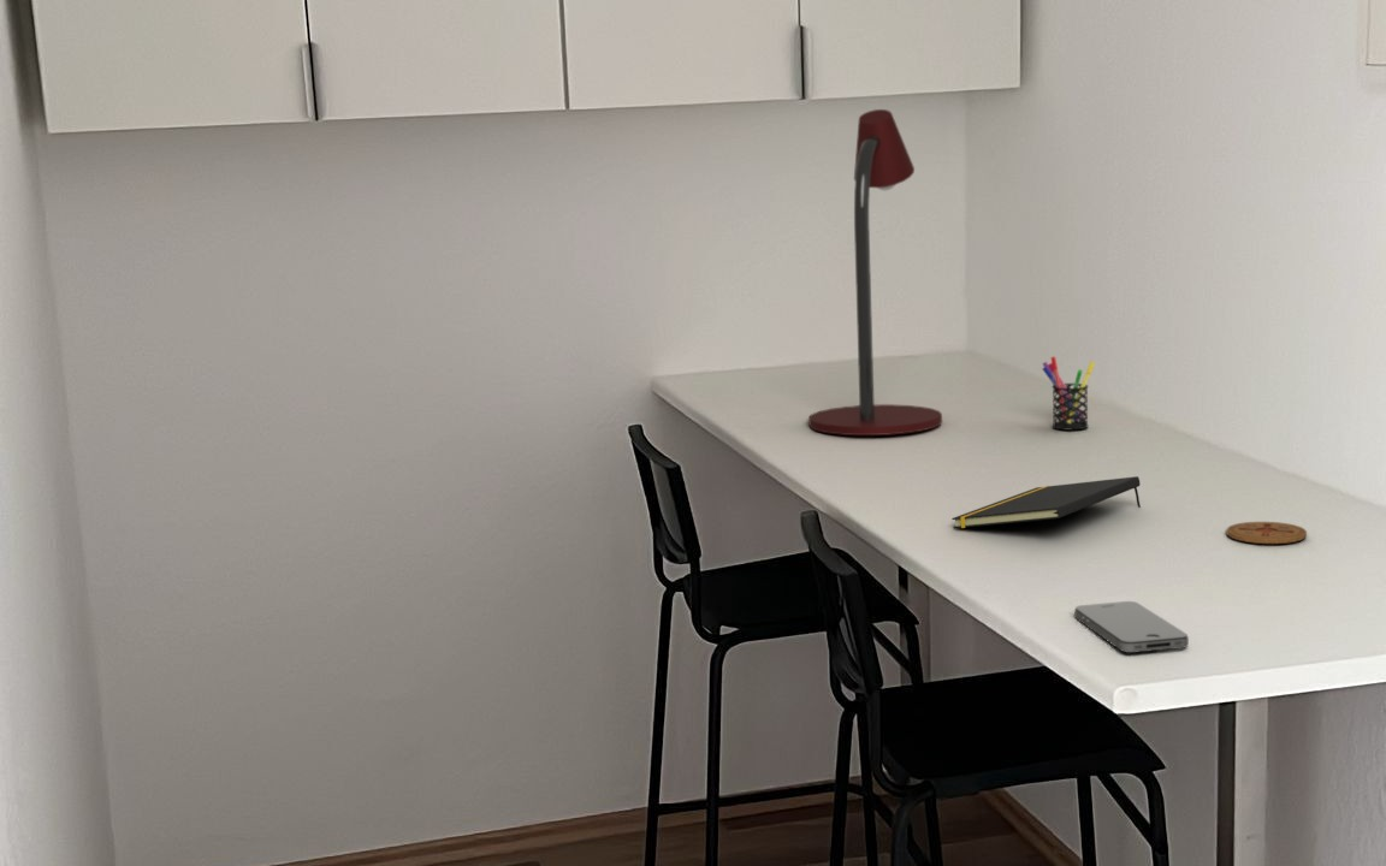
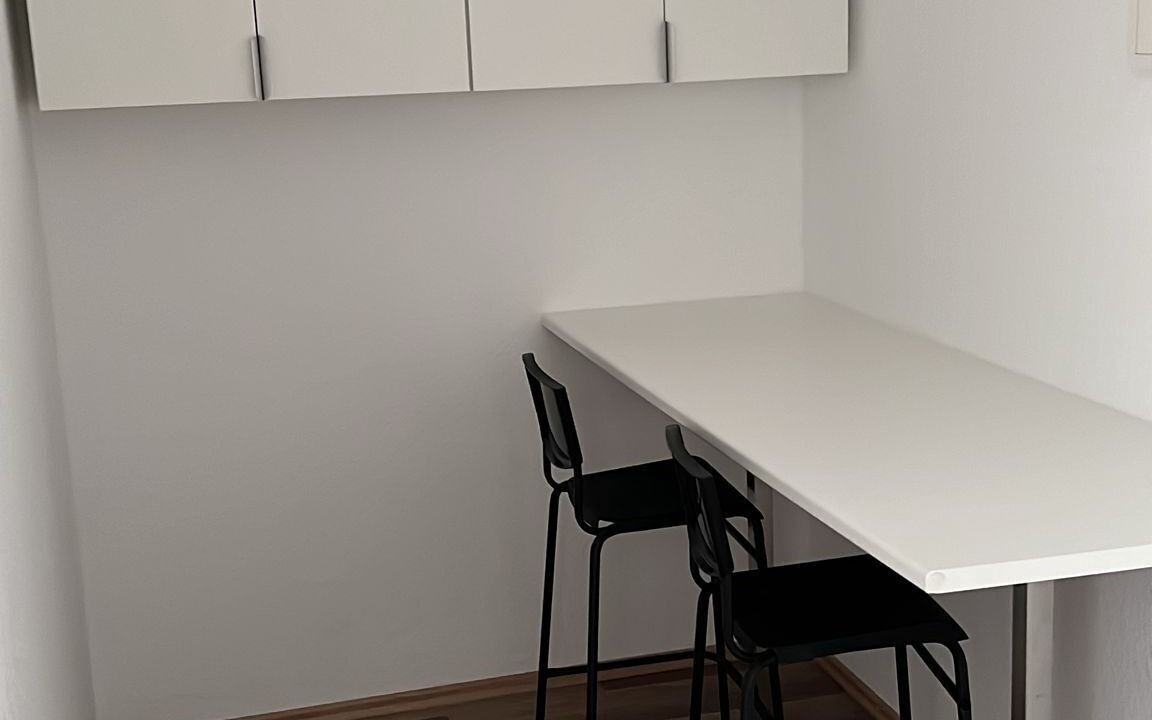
- pen holder [1041,355,1096,431]
- smartphone [1073,600,1190,654]
- notepad [950,475,1142,529]
- coaster [1225,521,1308,545]
- desk lamp [807,108,943,437]
